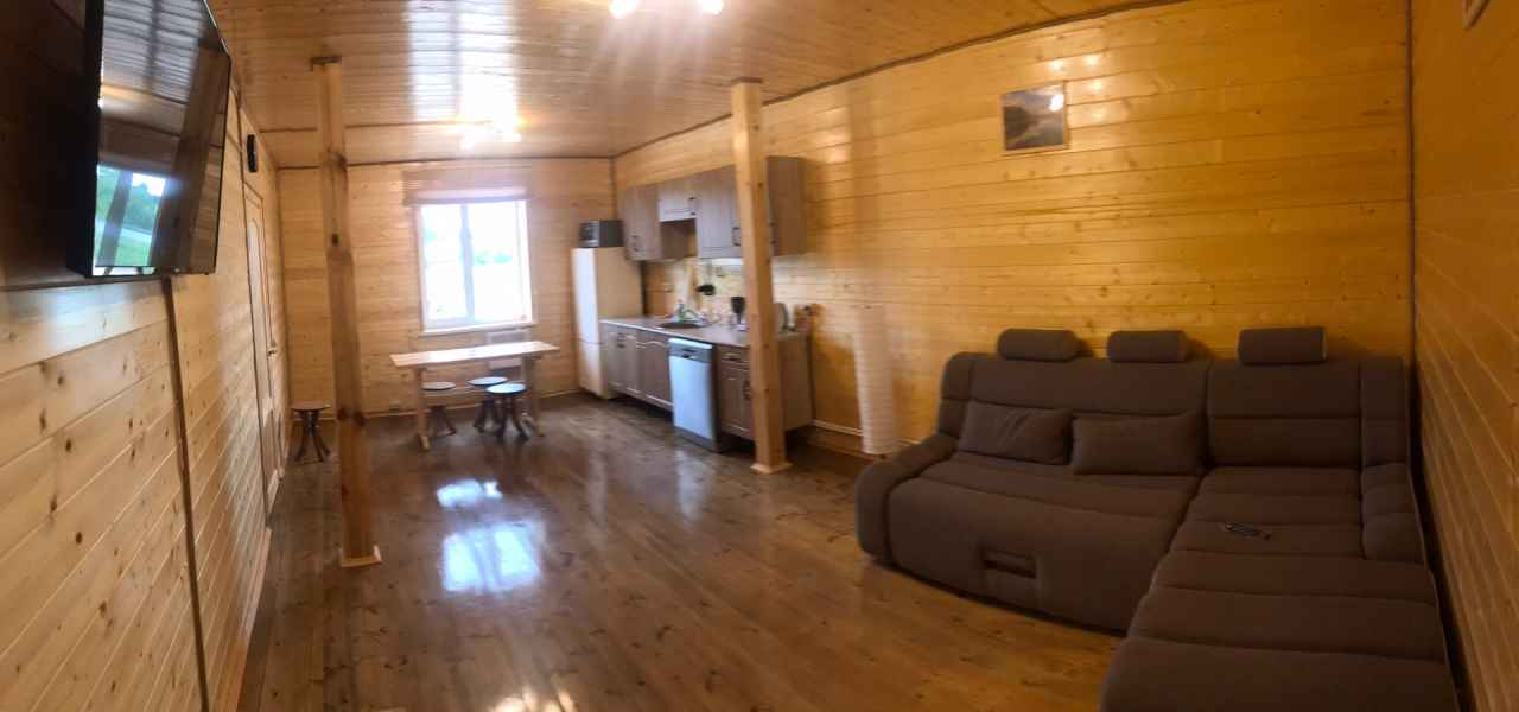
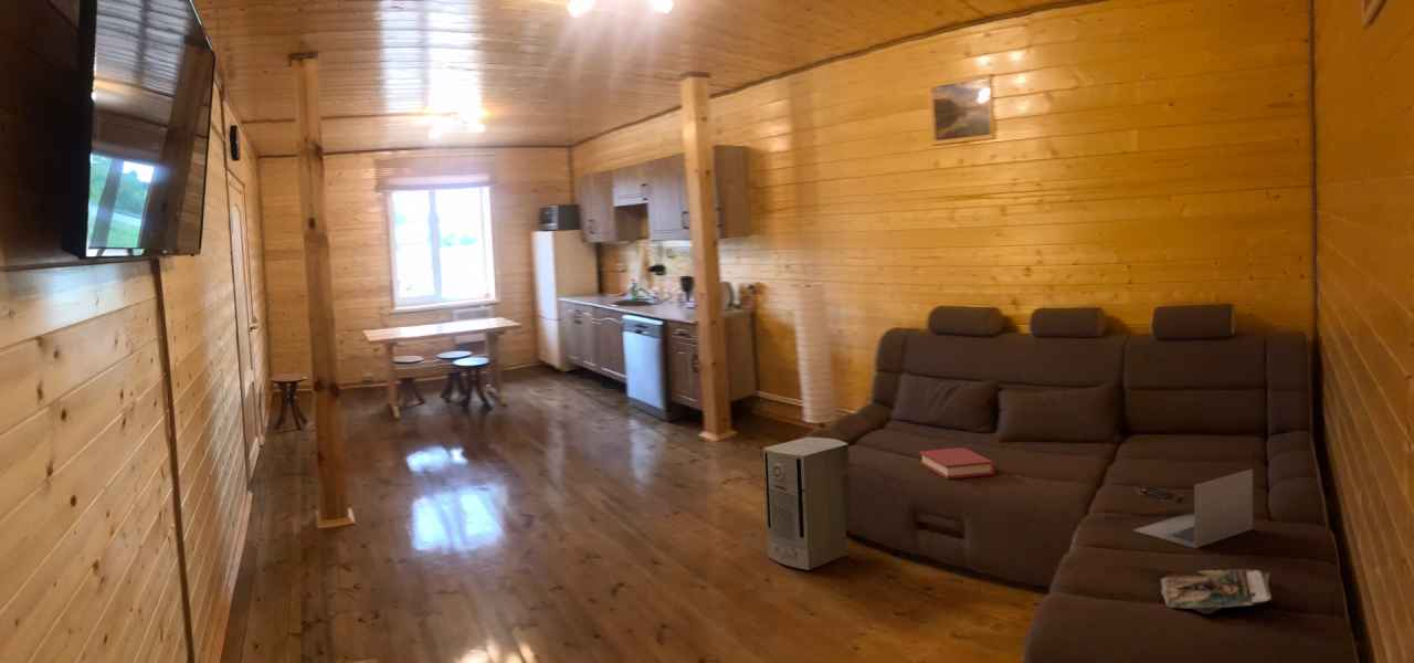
+ laptop [1132,469,1254,549]
+ magazine [1160,568,1273,615]
+ air purifier [762,436,853,571]
+ hardback book [919,446,995,480]
